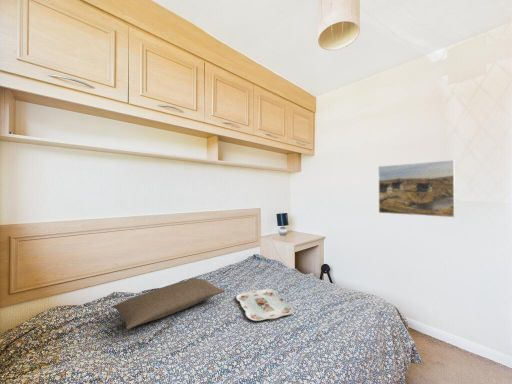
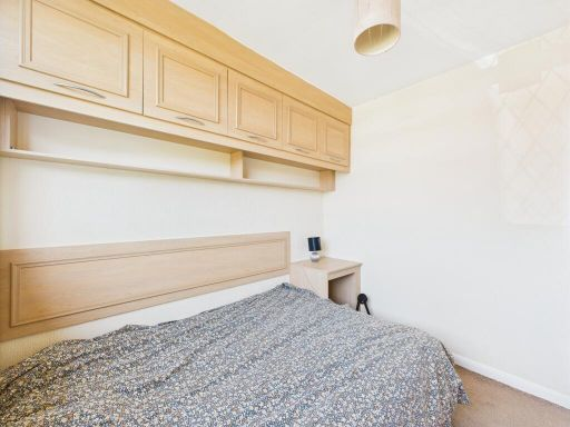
- serving tray [235,288,295,322]
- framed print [377,159,456,218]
- pillow [111,278,226,330]
